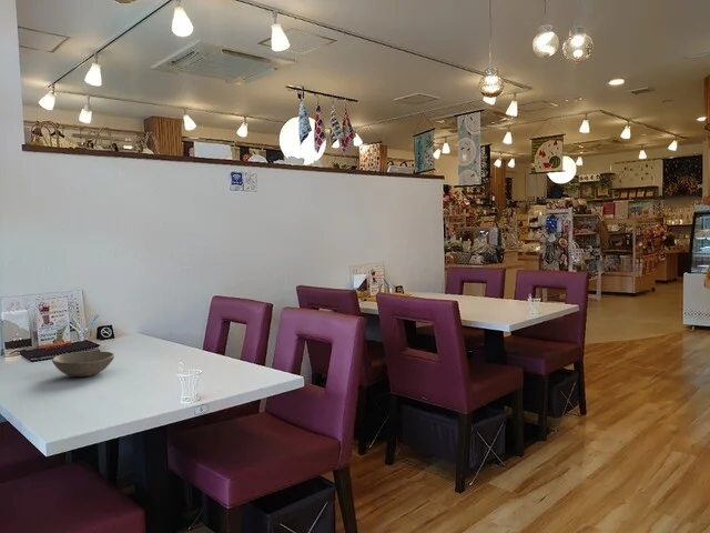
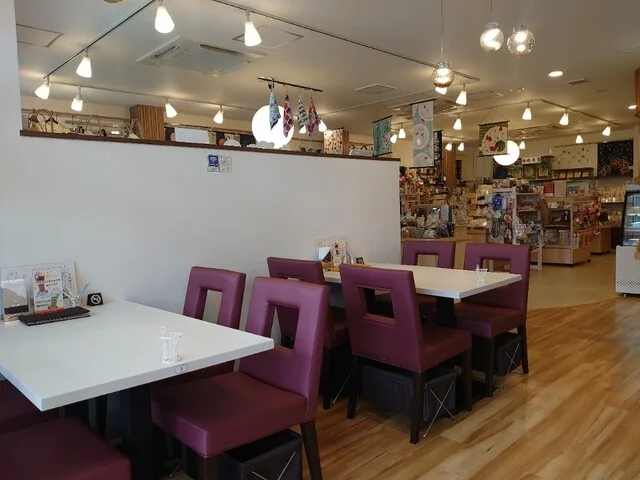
- soup bowl [51,350,115,378]
